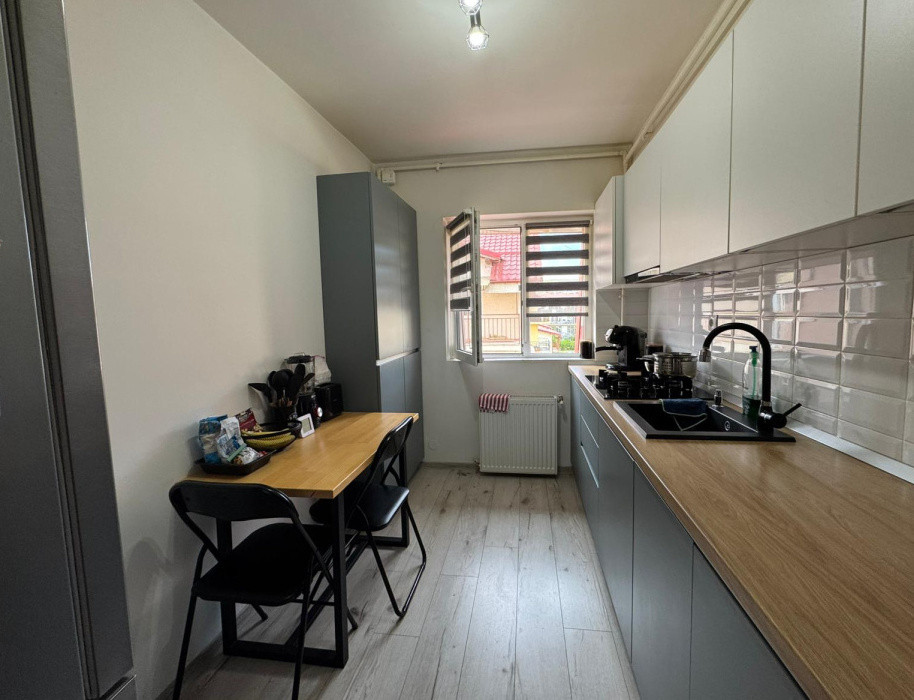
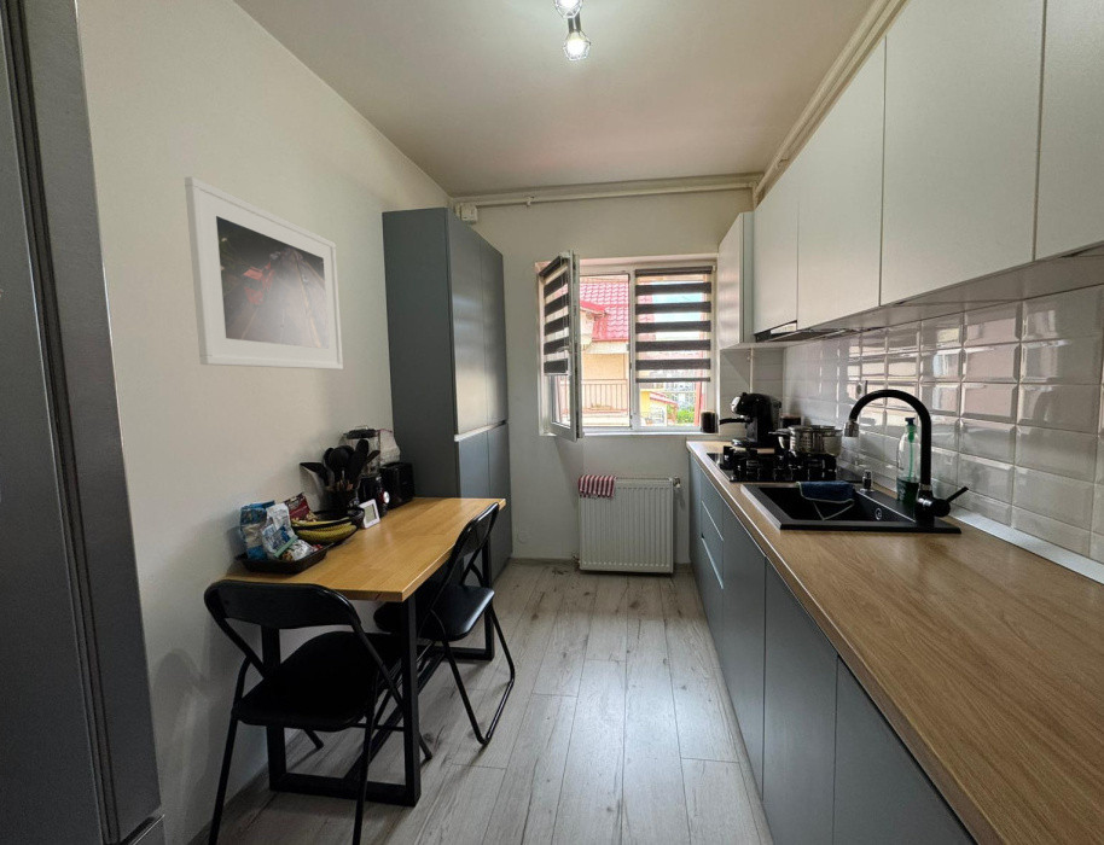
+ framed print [184,175,344,371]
